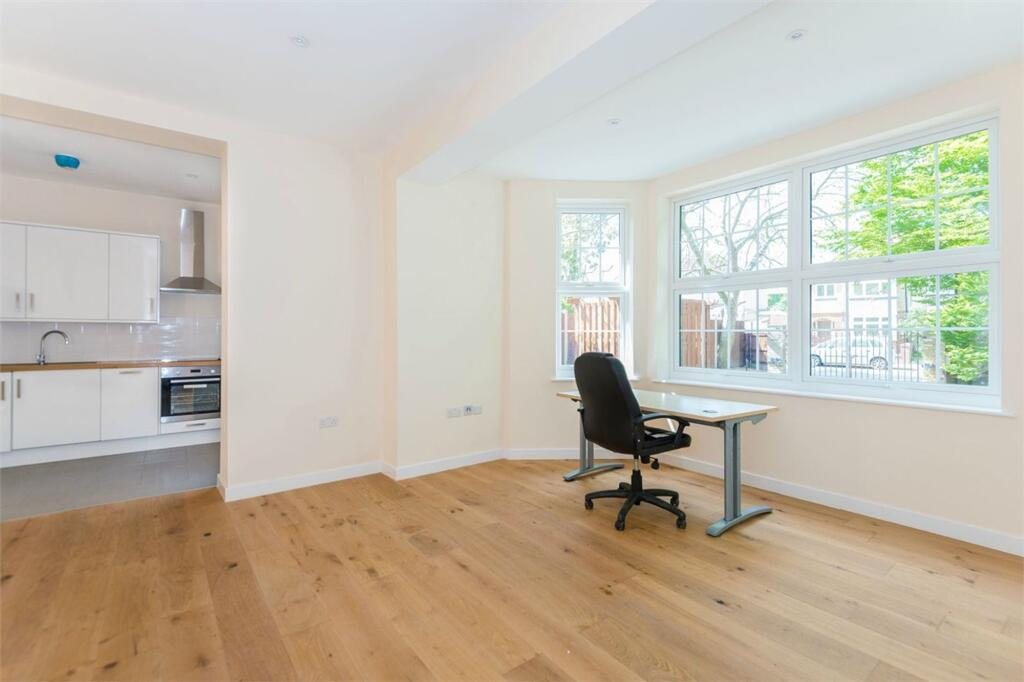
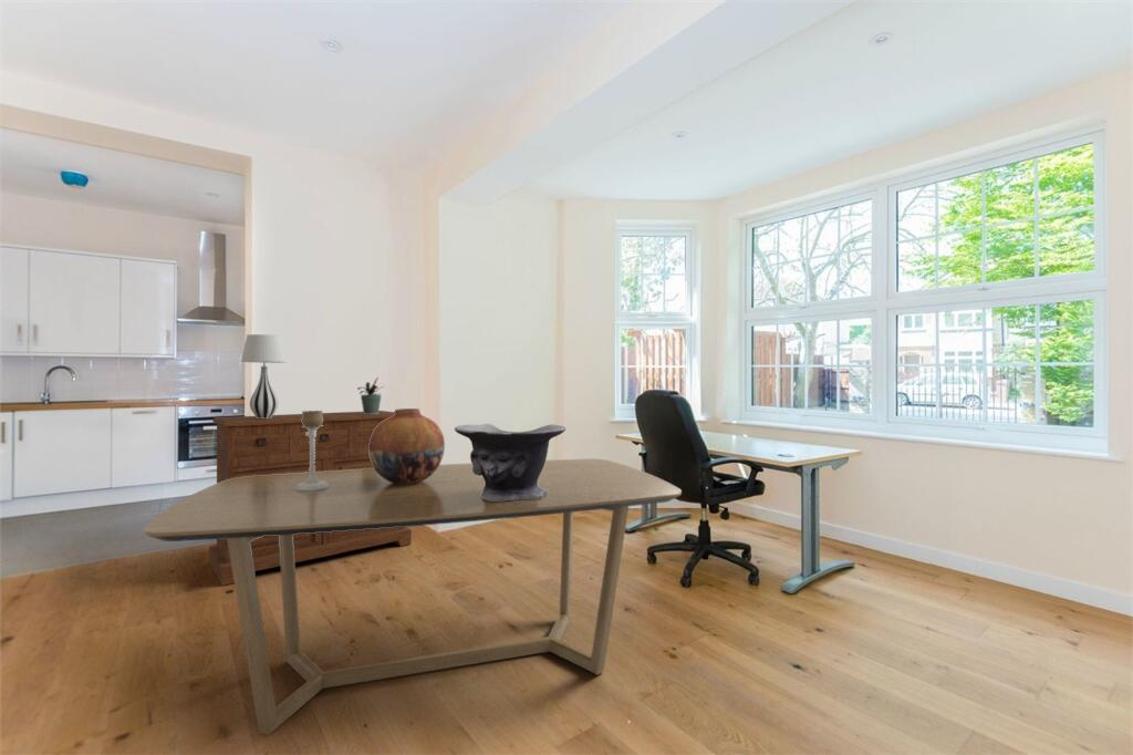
+ decorative bowl [454,423,566,500]
+ table lamp [240,333,288,418]
+ sideboard [208,410,413,587]
+ dining table [142,458,683,736]
+ candle holder [294,410,330,490]
+ vase [368,407,446,485]
+ potted plant [356,376,385,414]
